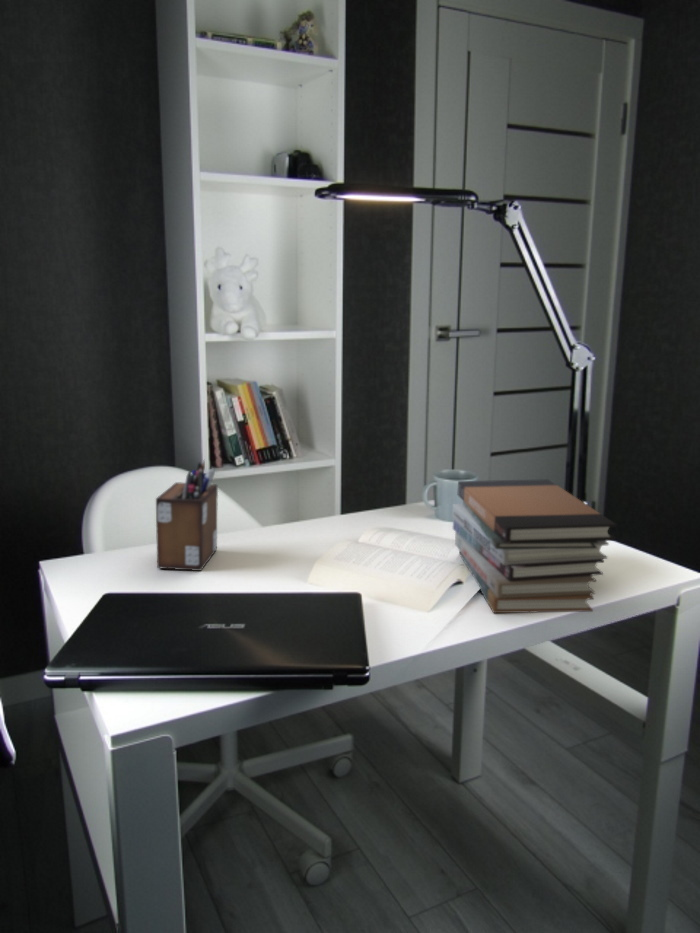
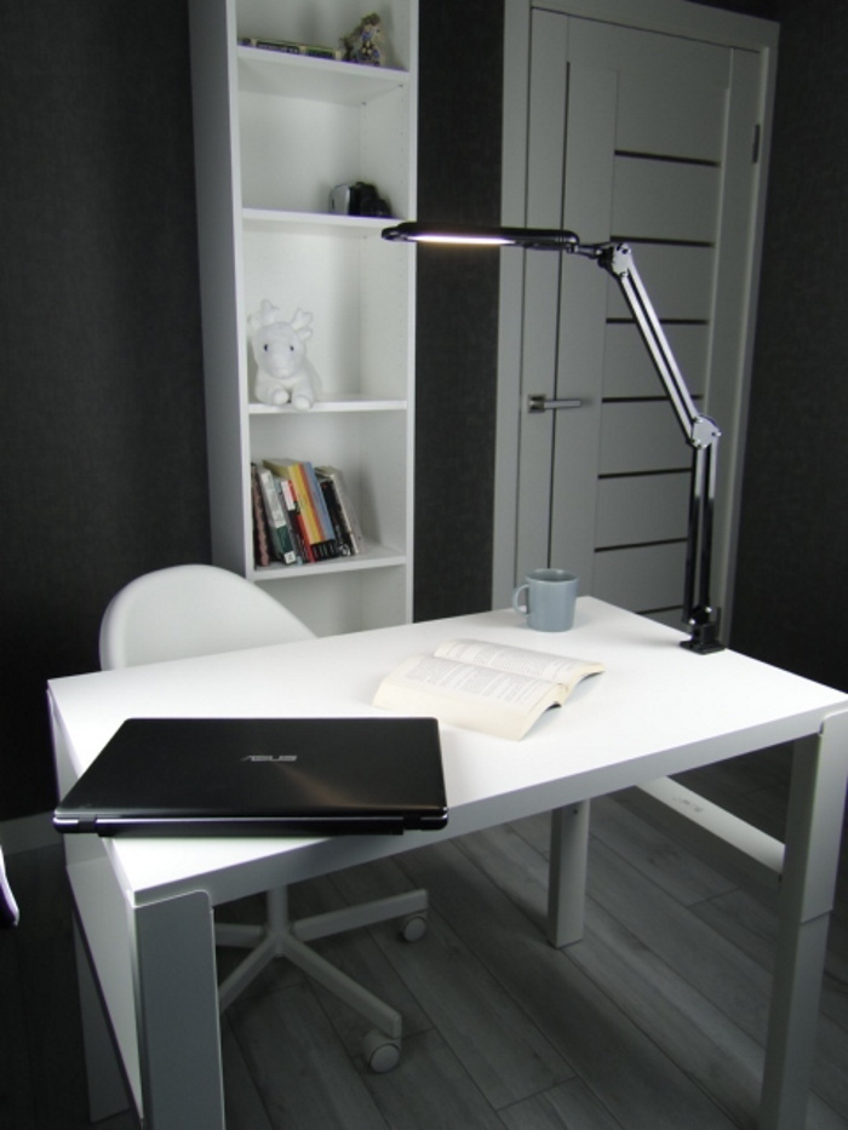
- desk organizer [155,459,219,572]
- book stack [451,478,618,614]
